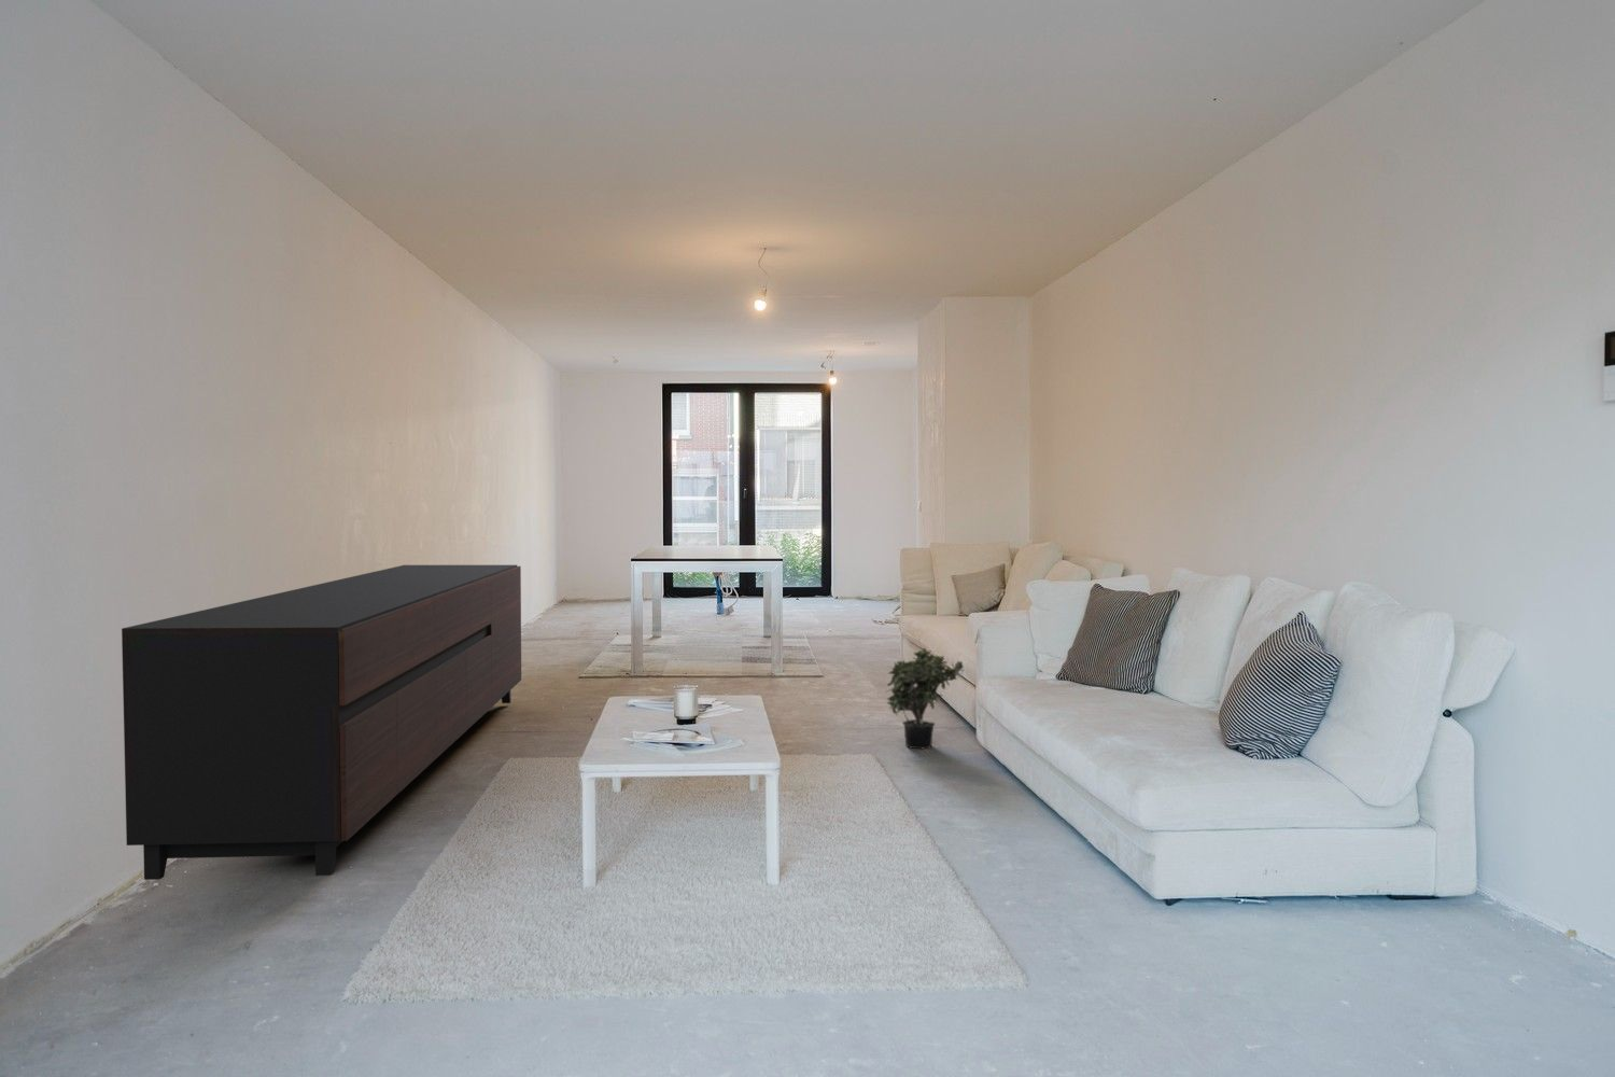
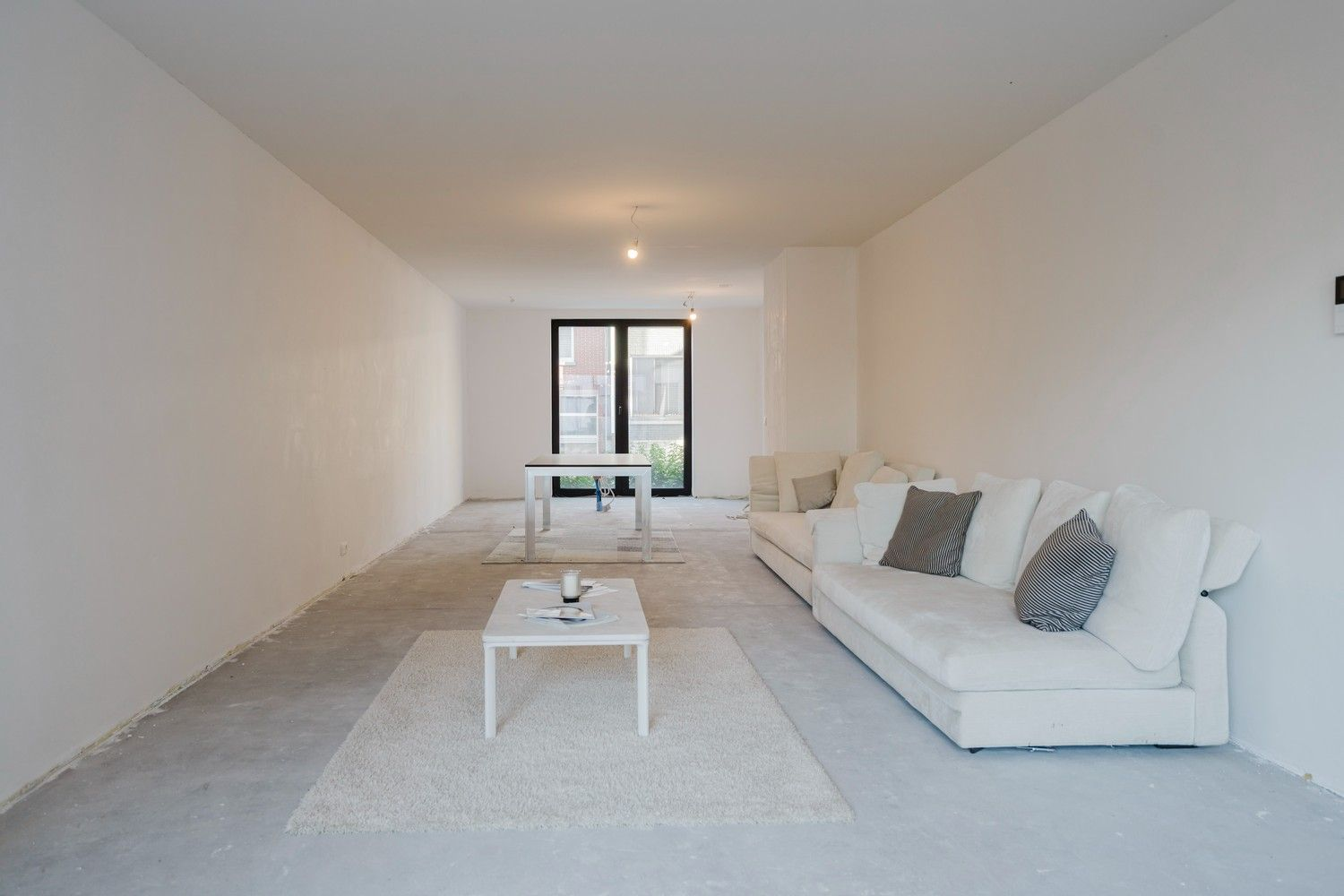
- potted plant [886,647,966,750]
- sideboard [120,565,523,881]
